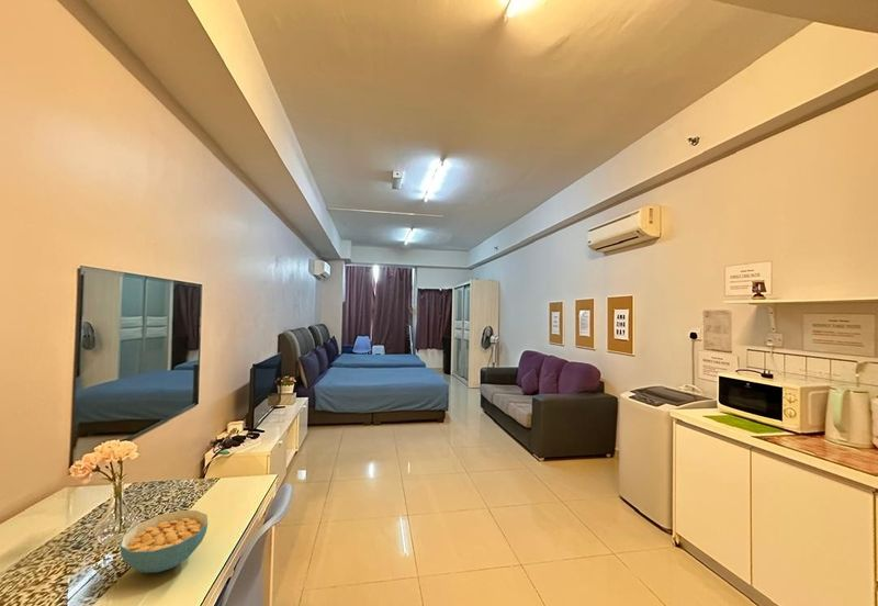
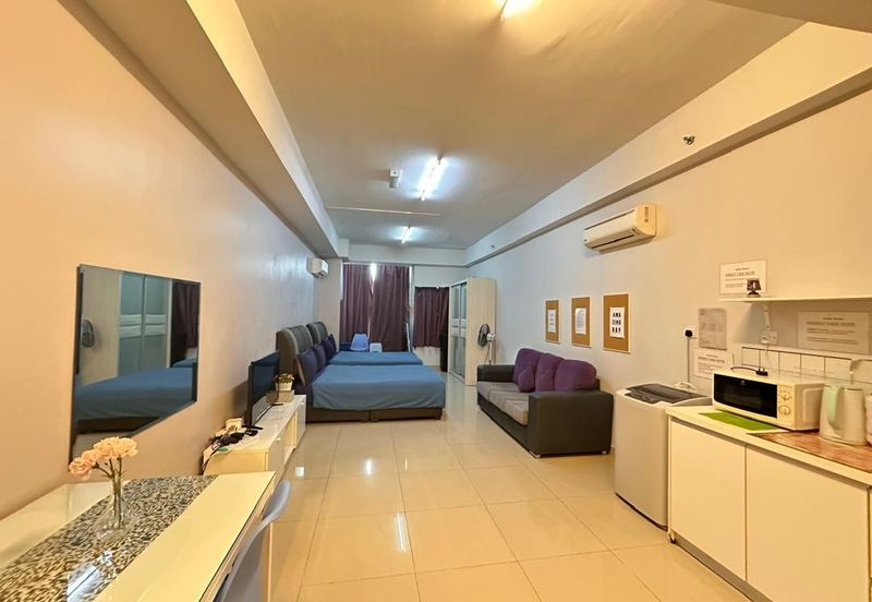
- cereal bowl [120,509,209,574]
